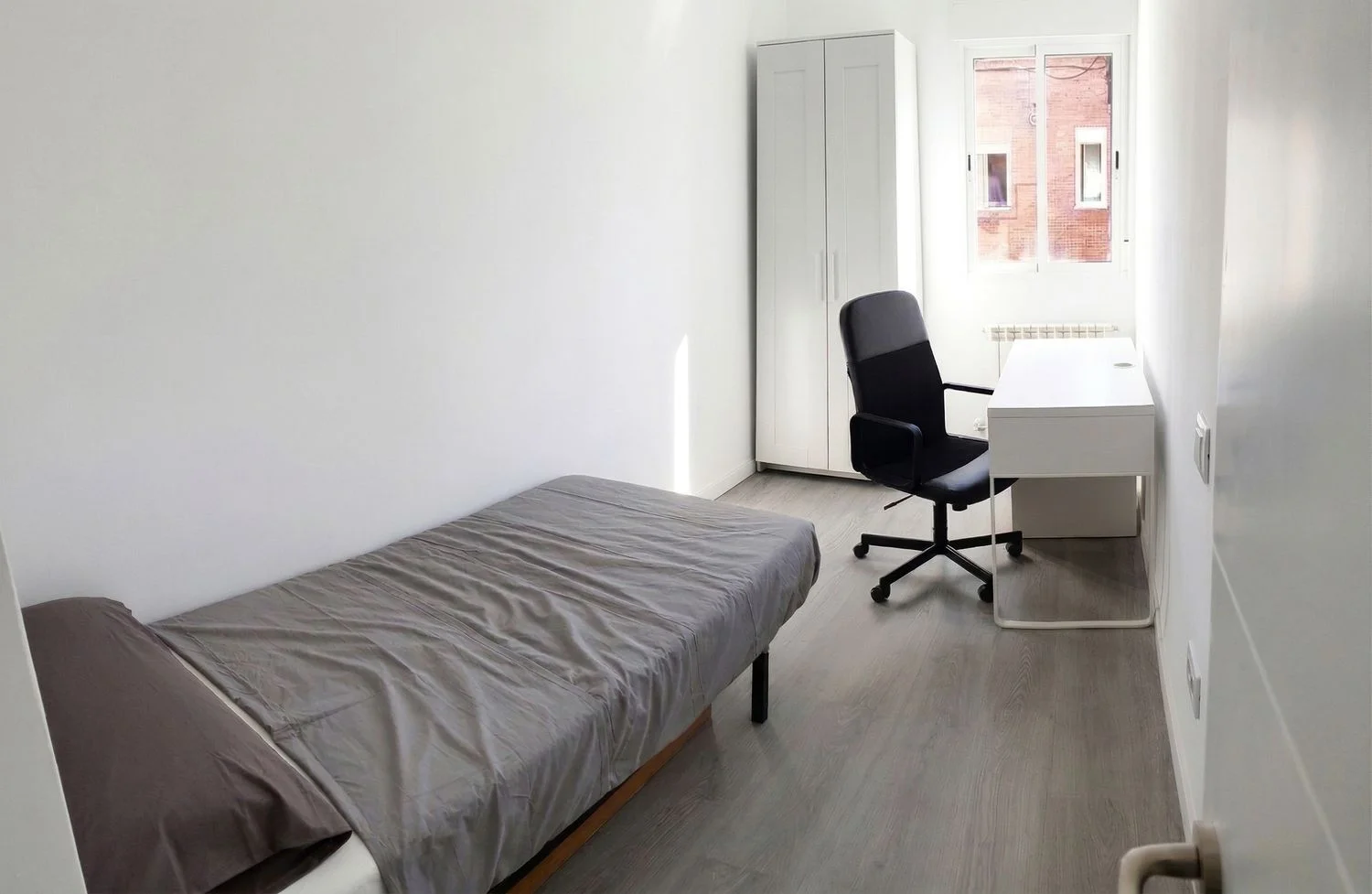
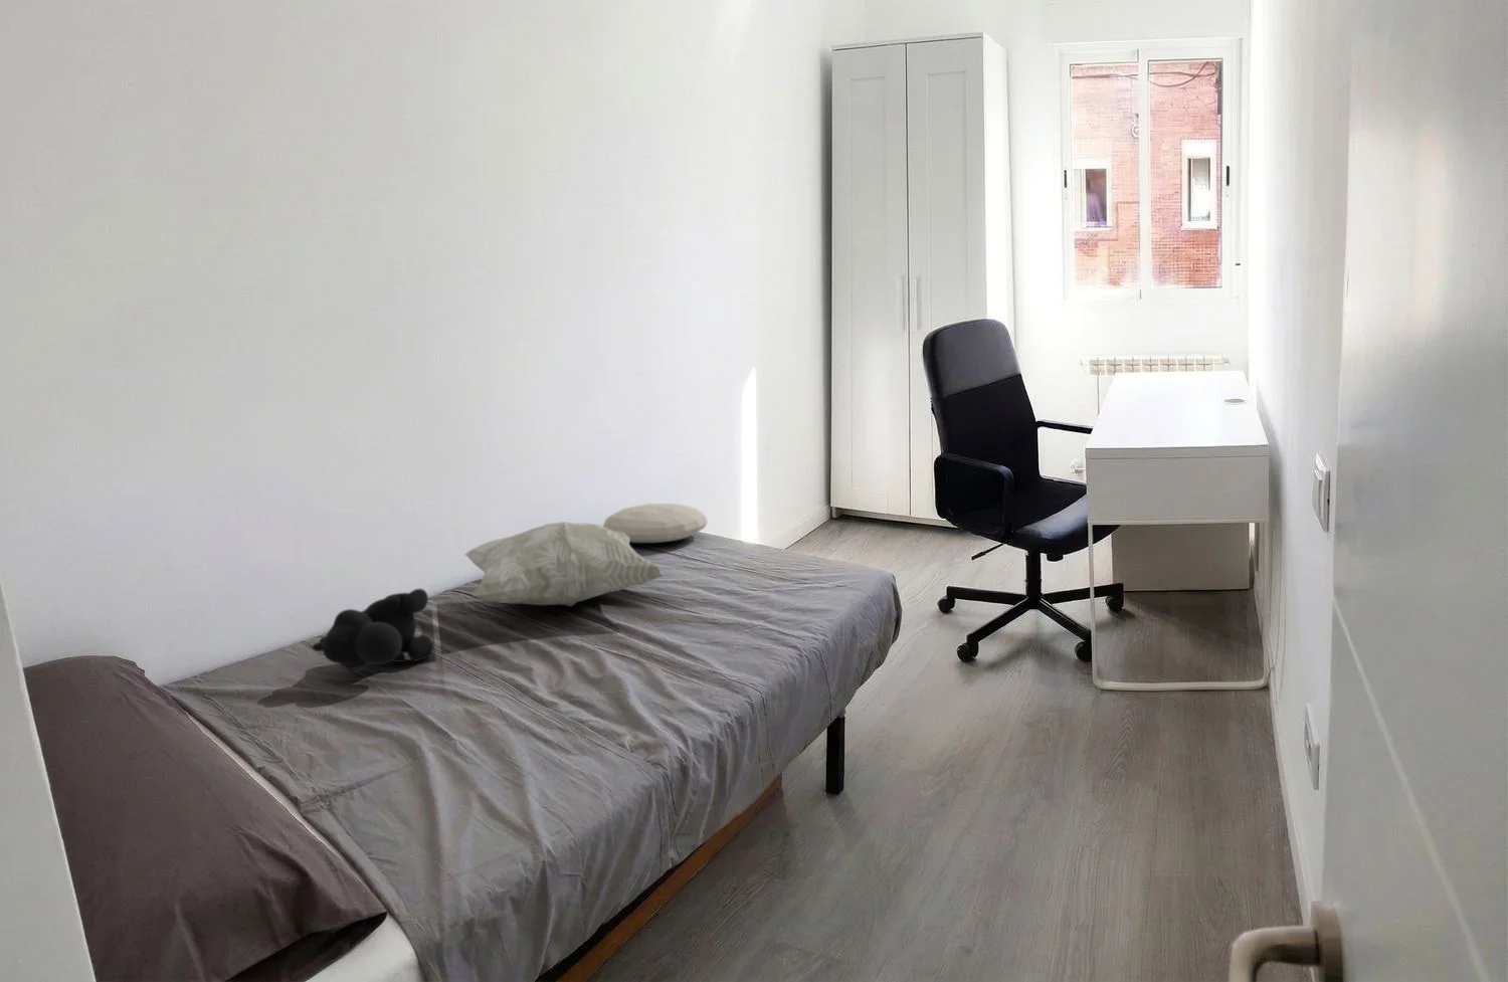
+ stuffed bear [311,588,433,670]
+ cushion [602,503,709,544]
+ decorative pillow [464,521,666,609]
